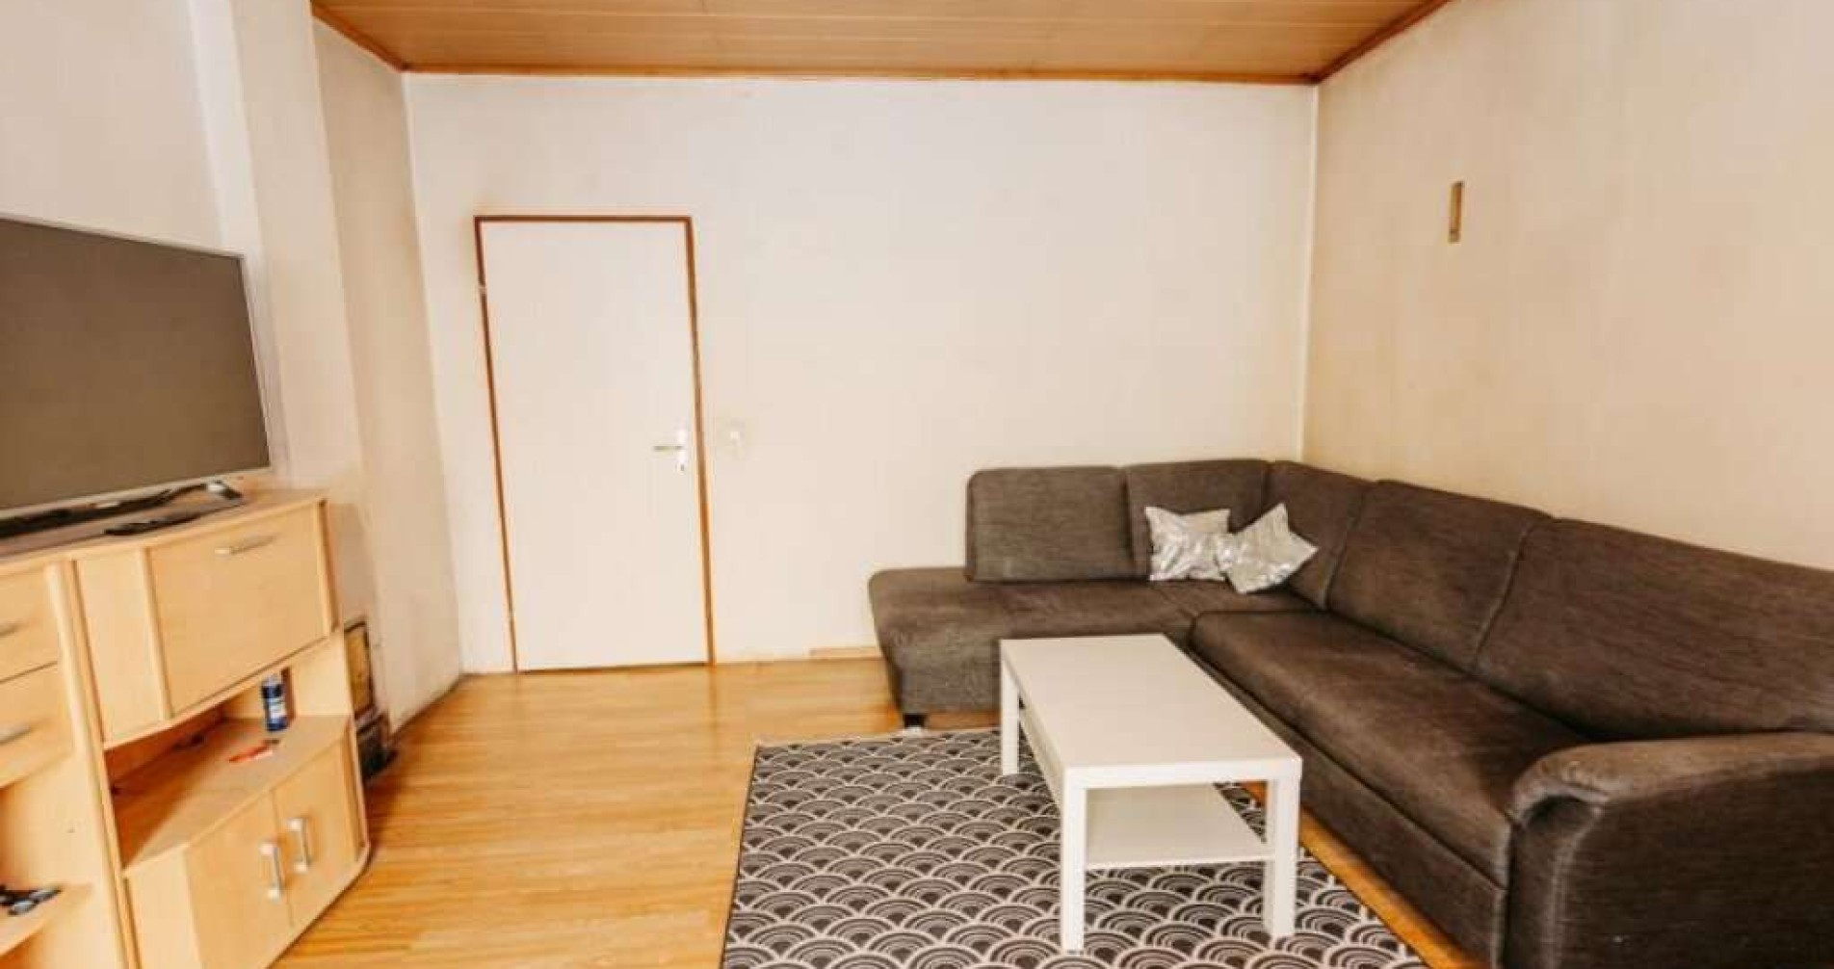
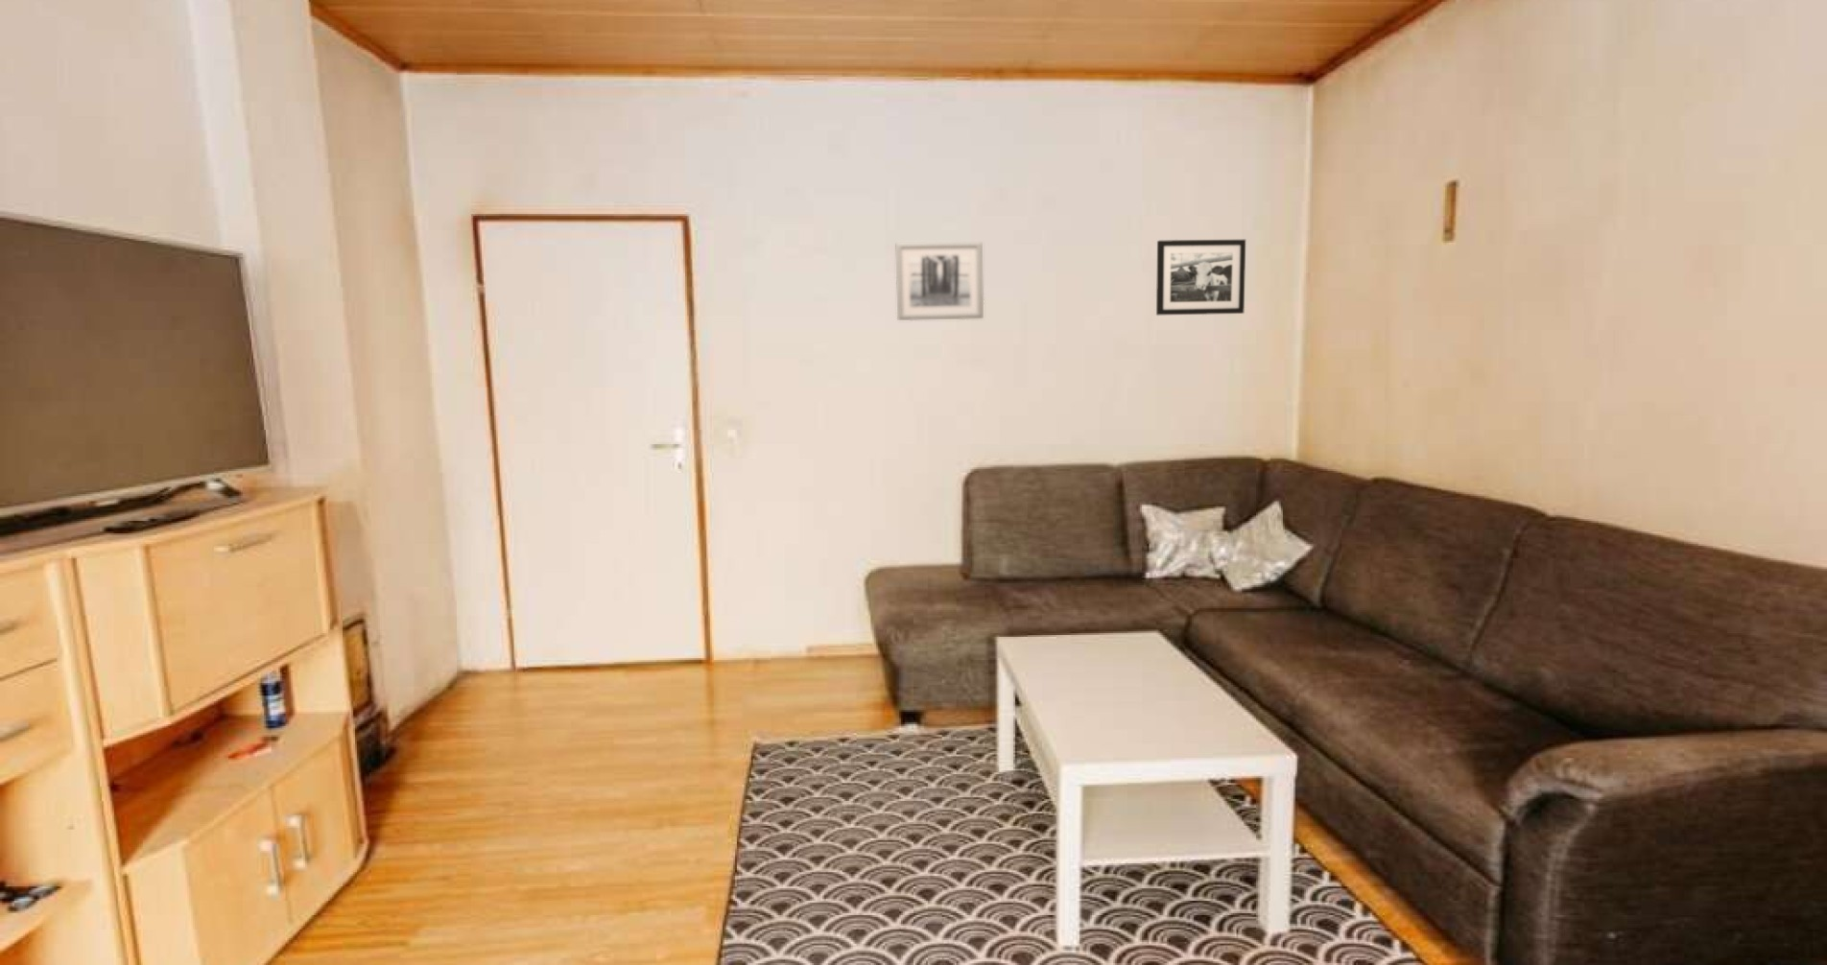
+ picture frame [1155,239,1247,316]
+ wall art [895,240,985,321]
